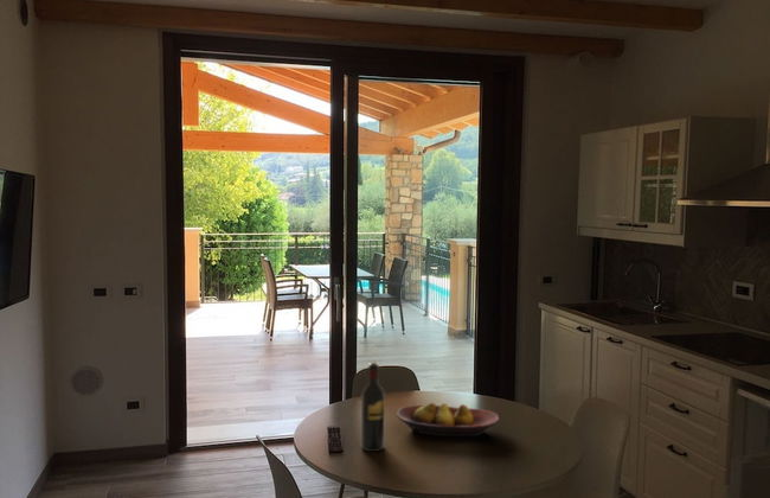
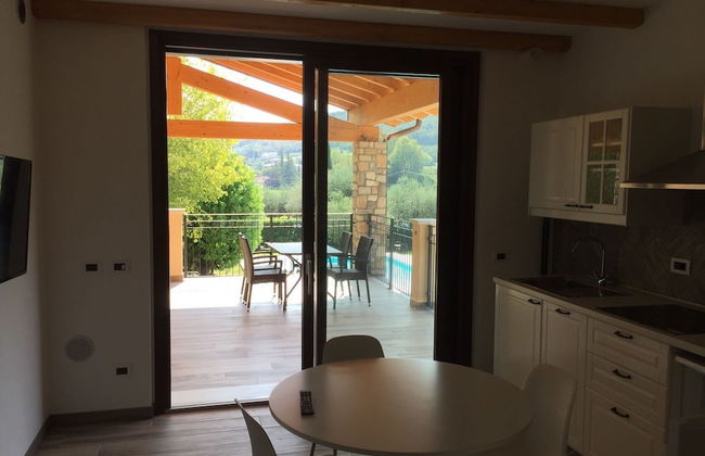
- wine bottle [360,360,386,453]
- fruit bowl [396,401,500,438]
